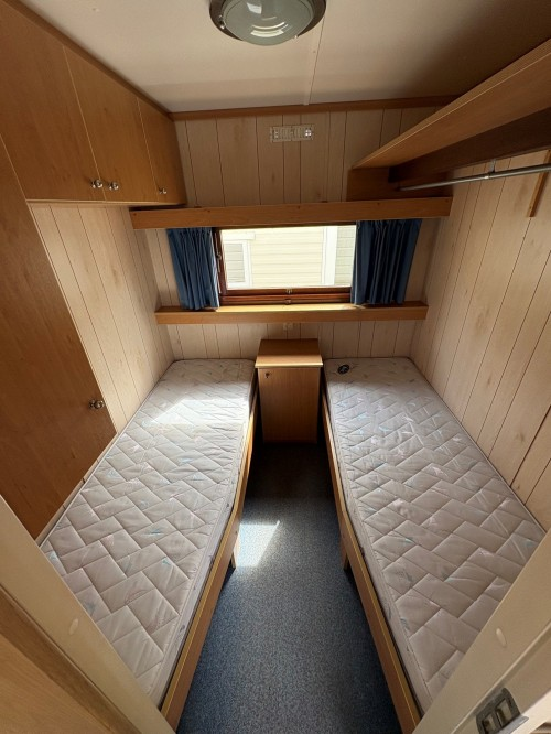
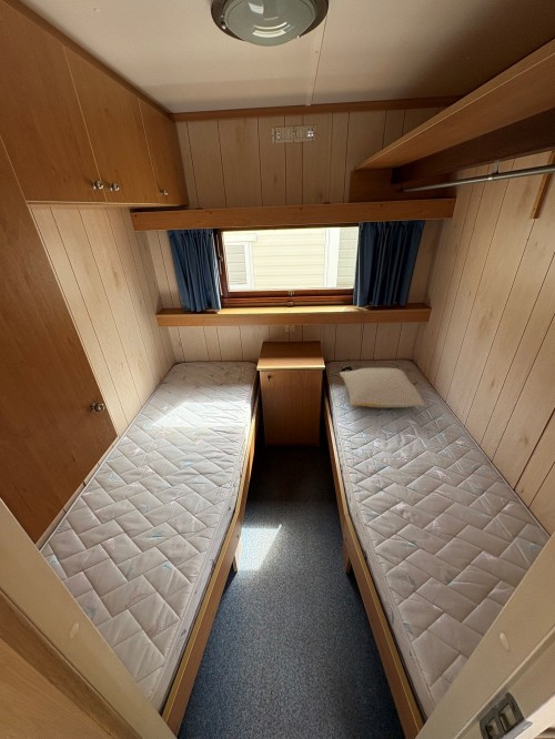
+ pillow [339,367,426,408]
